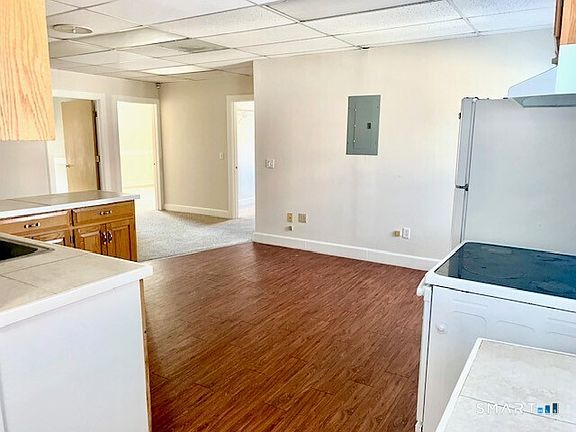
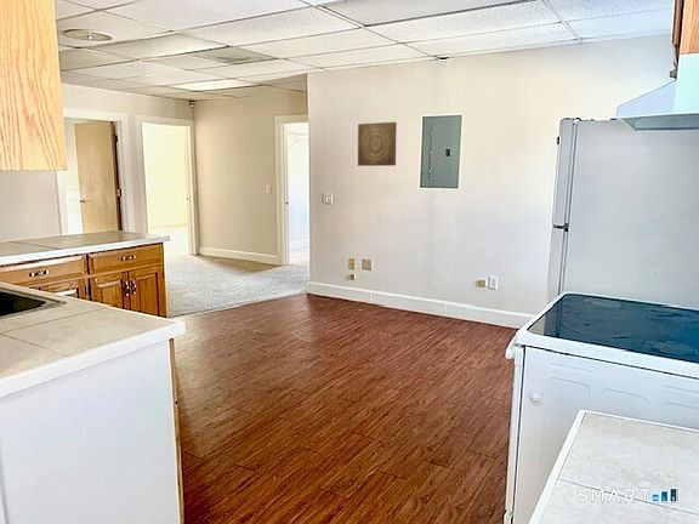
+ wall art [357,121,398,167]
